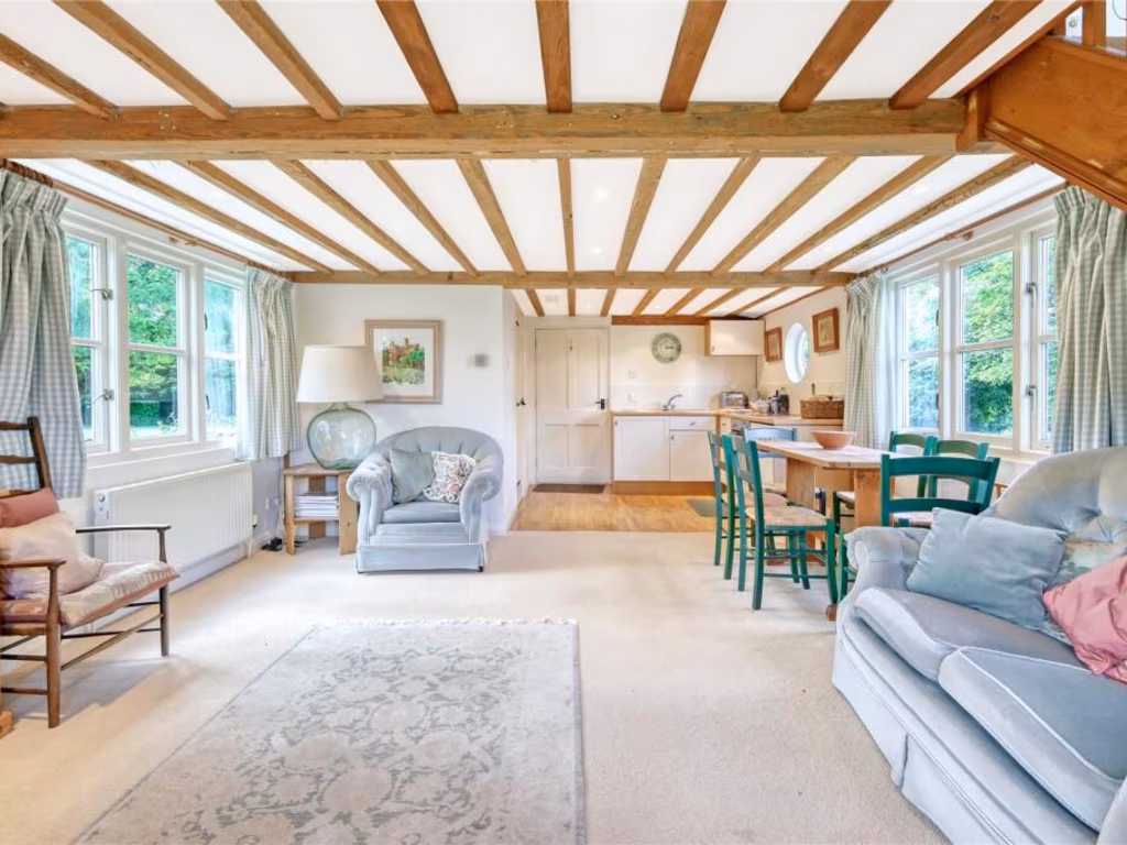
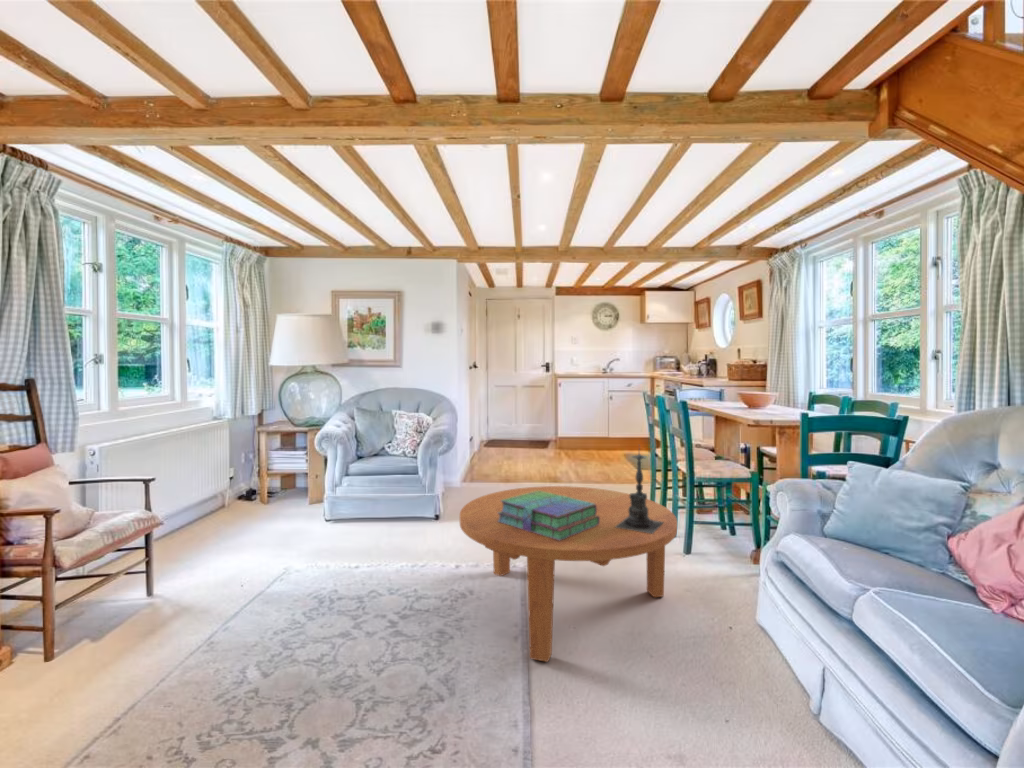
+ coffee table [459,485,678,663]
+ stack of books [497,491,600,541]
+ candle holder [615,445,664,534]
